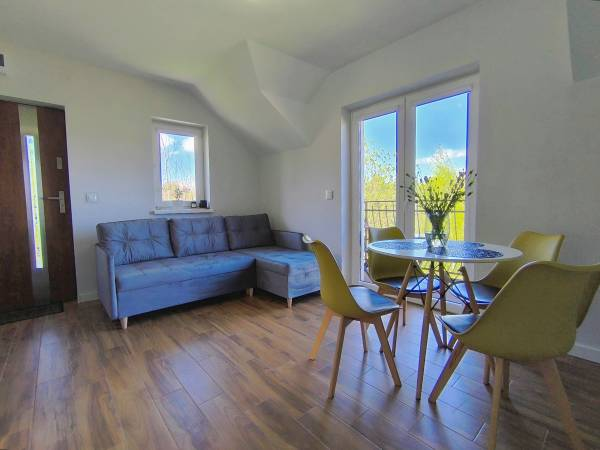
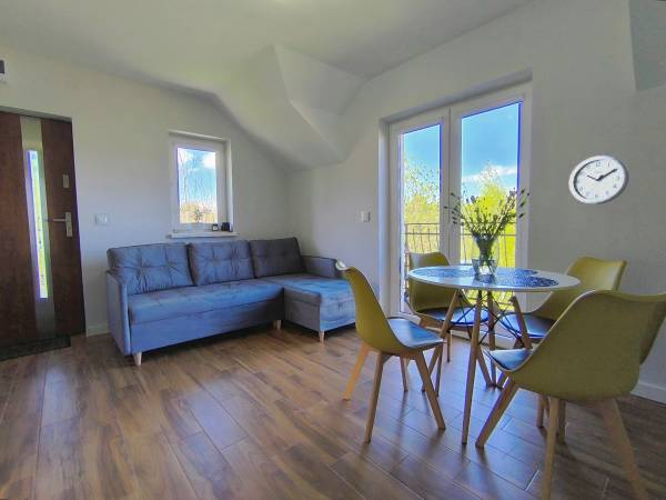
+ wall clock [568,154,630,206]
